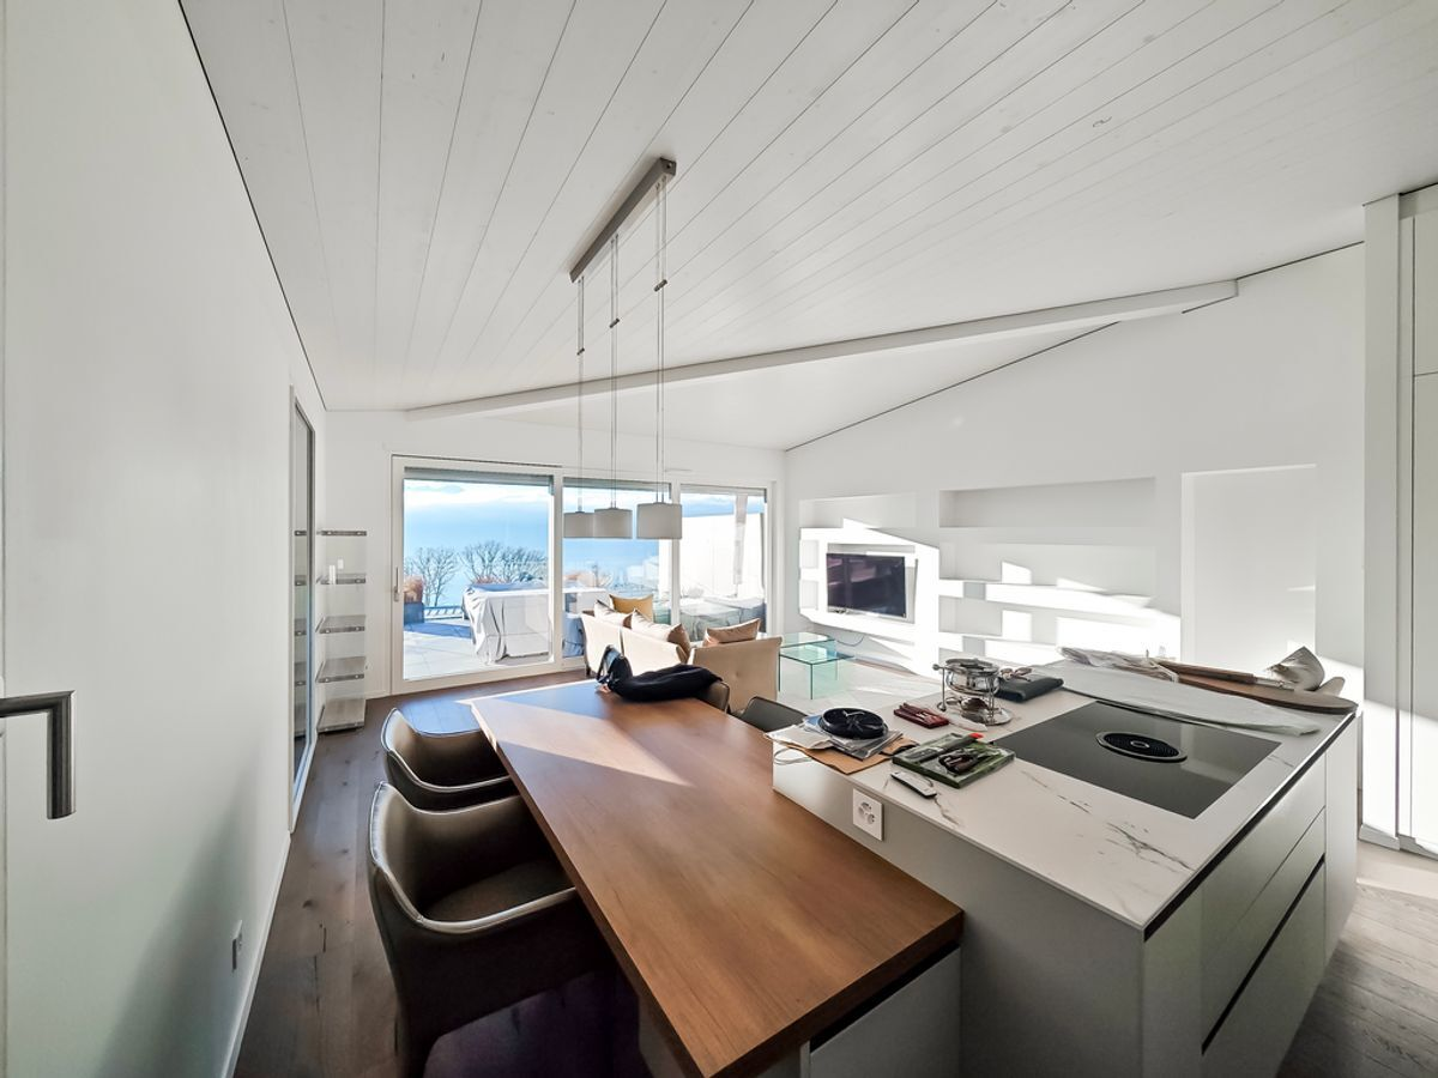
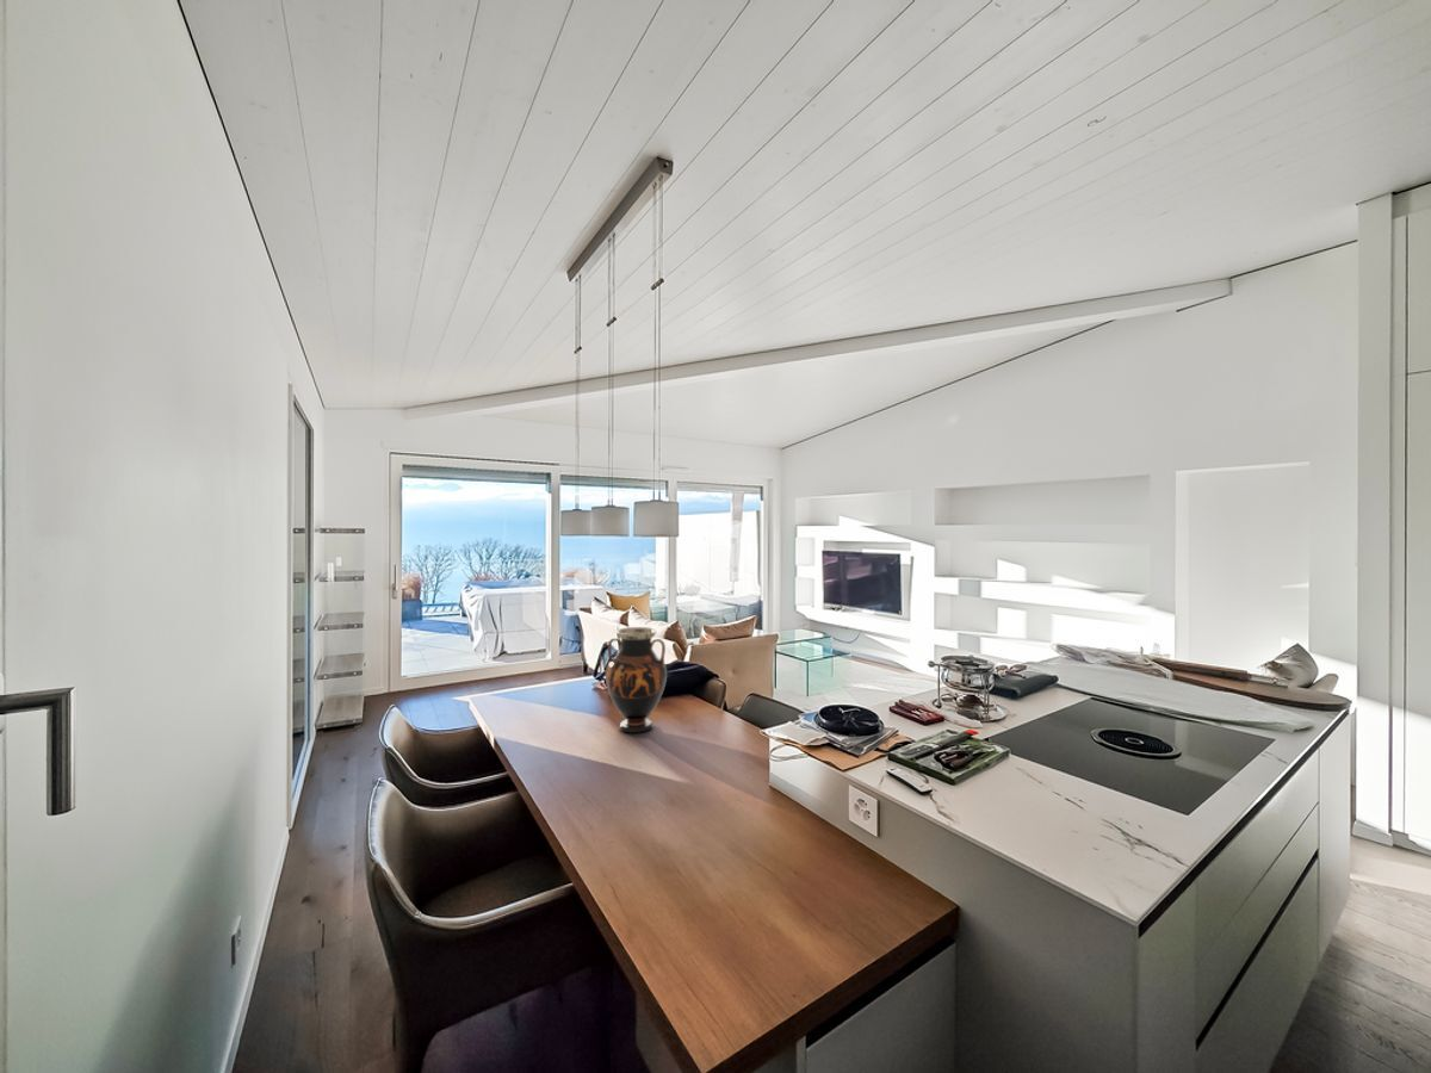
+ vase [605,626,668,734]
